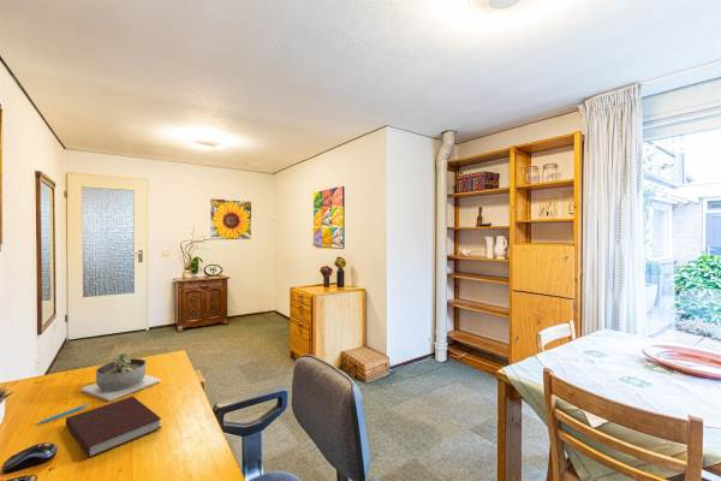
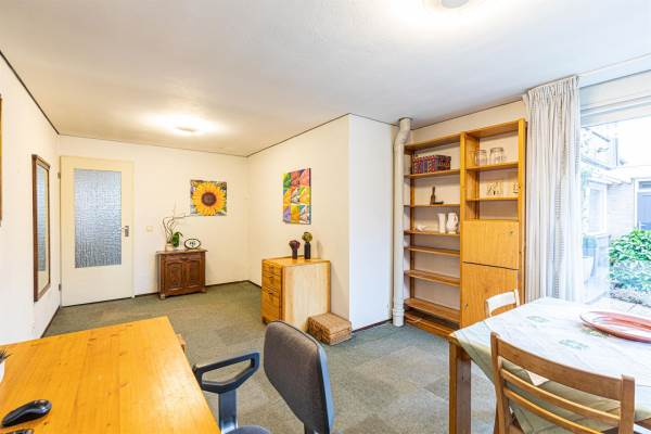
- notebook [65,396,162,459]
- succulent planter [79,351,162,403]
- pen [35,404,89,426]
